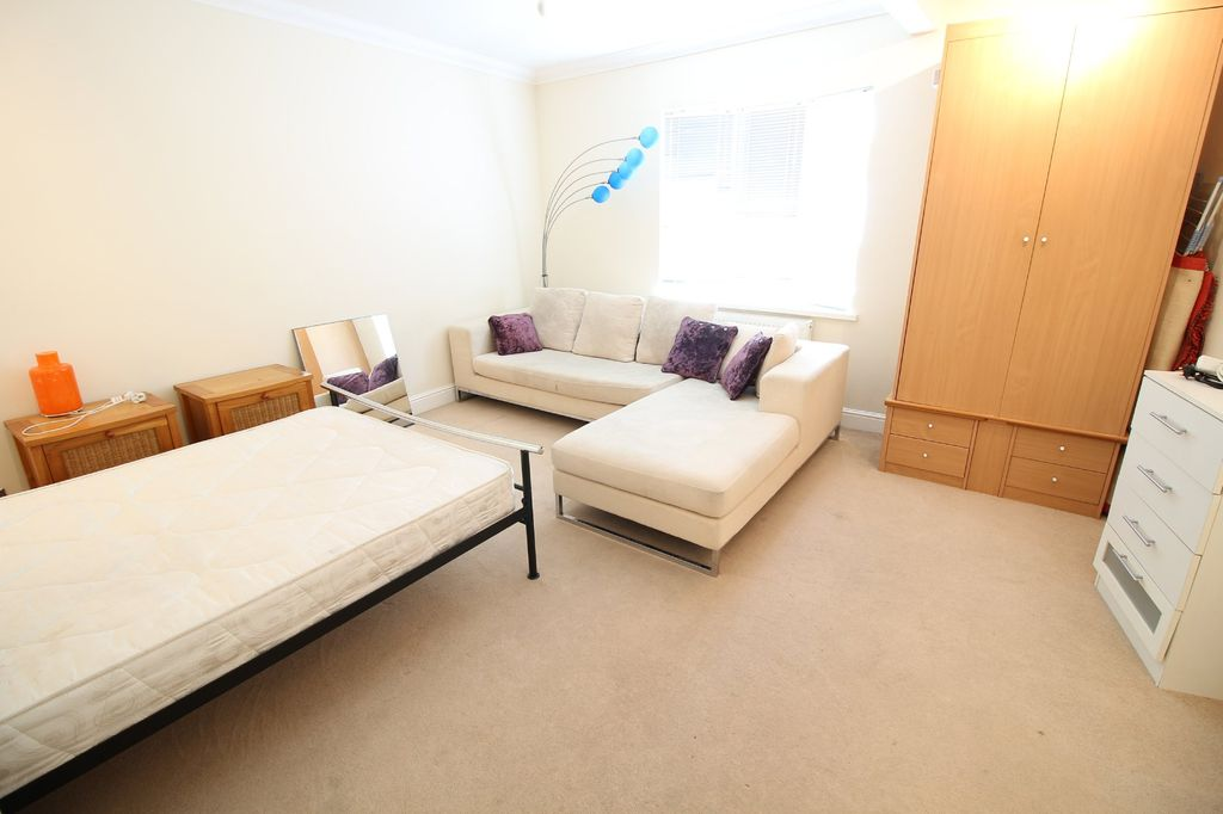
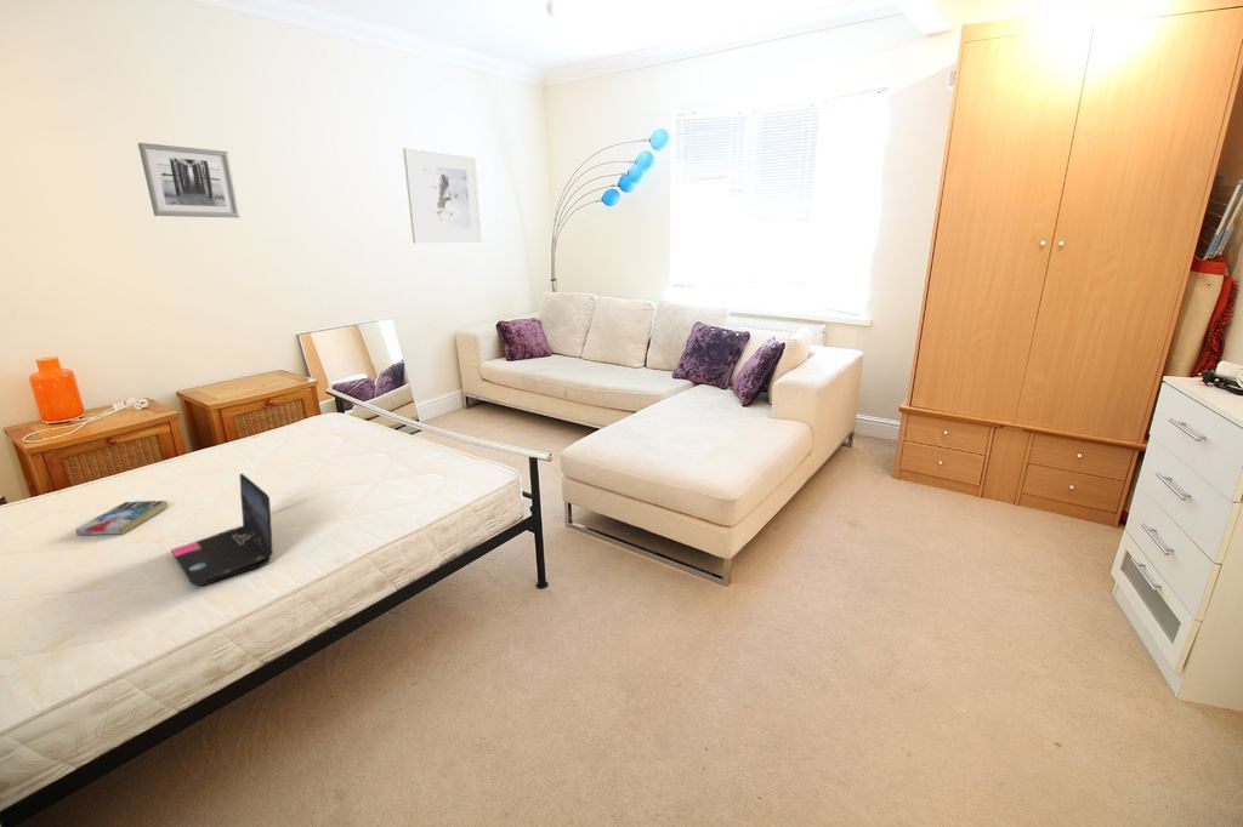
+ wall art [137,142,242,218]
+ laptop [170,472,274,587]
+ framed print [402,147,483,244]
+ book [74,500,169,536]
